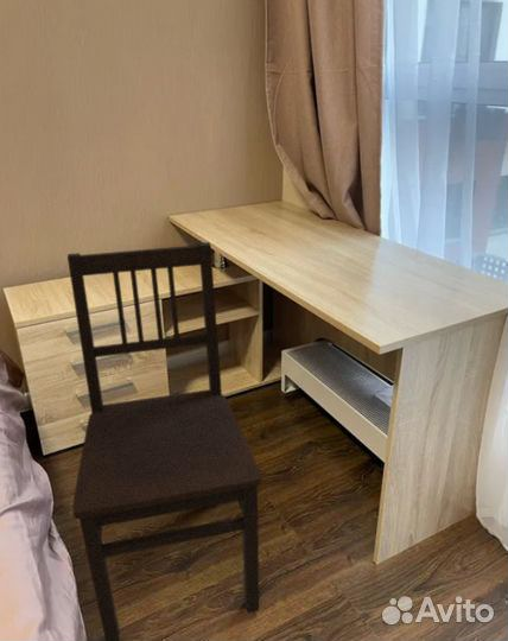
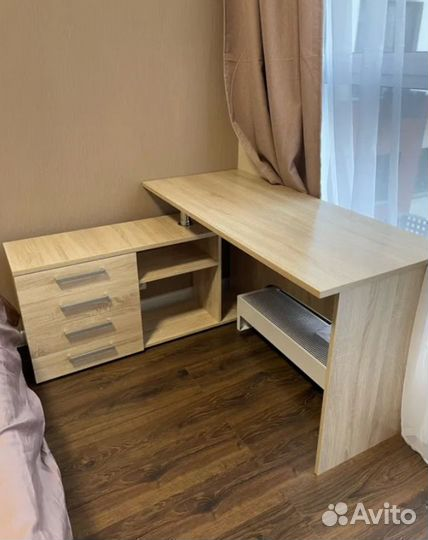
- dining chair [66,241,262,641]
